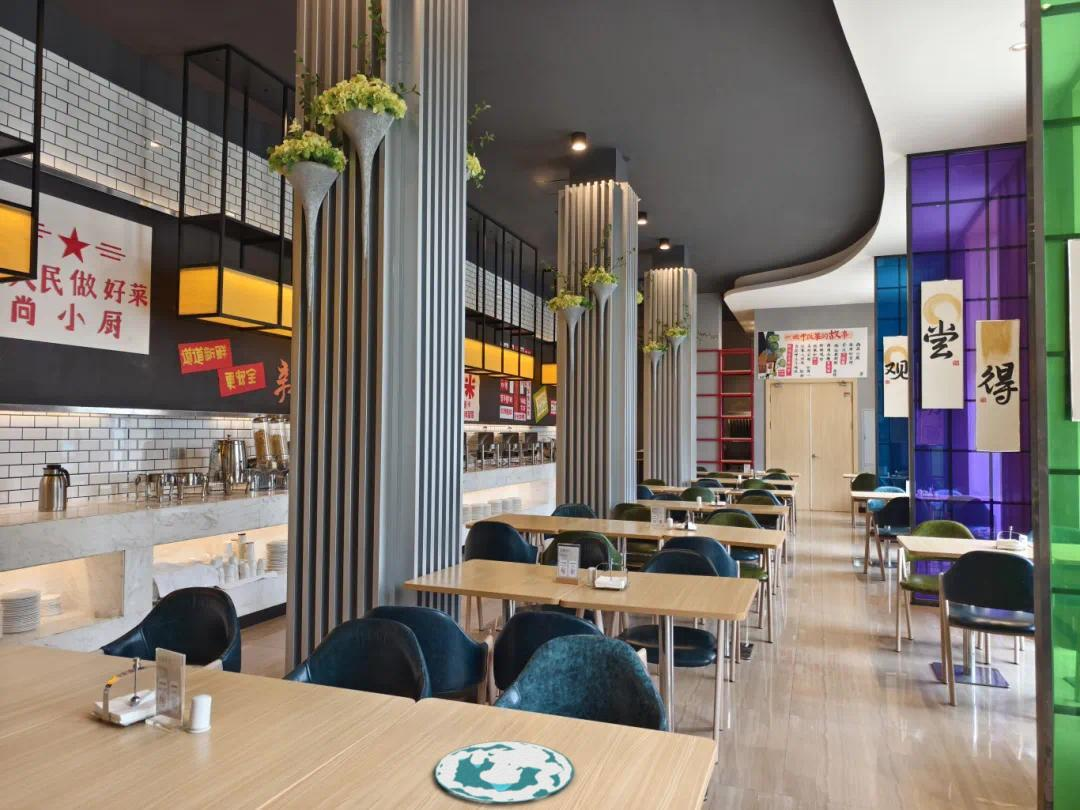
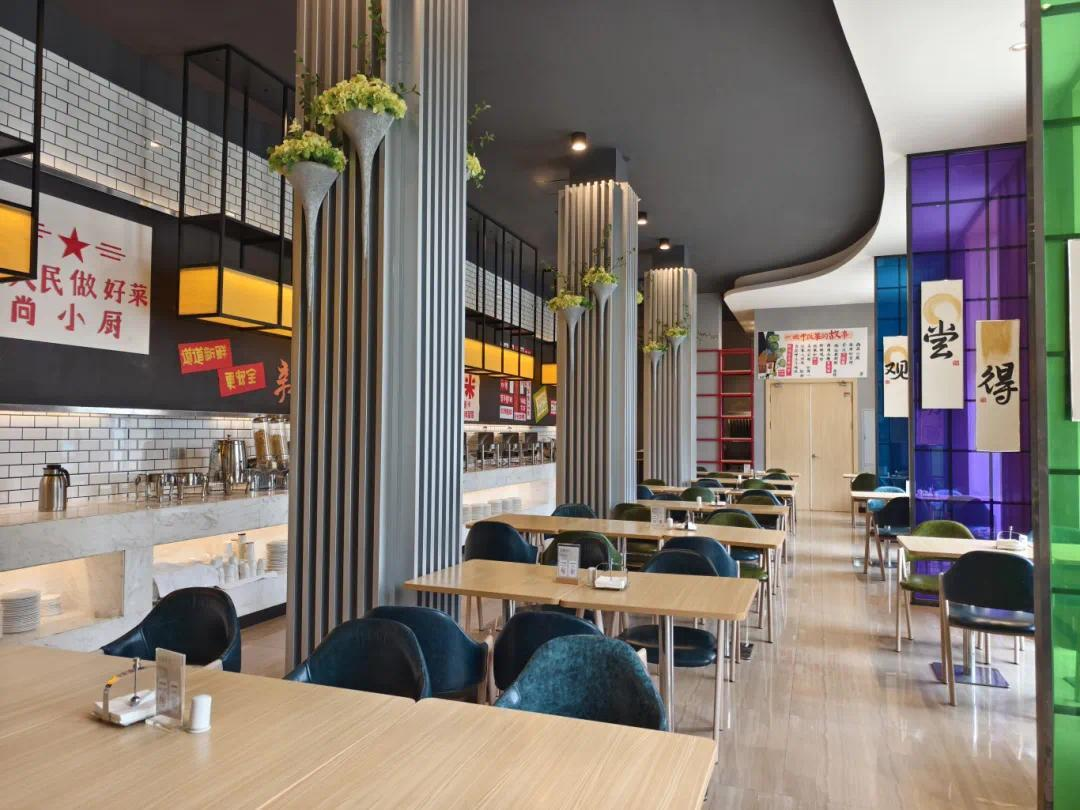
- plate [434,740,575,803]
